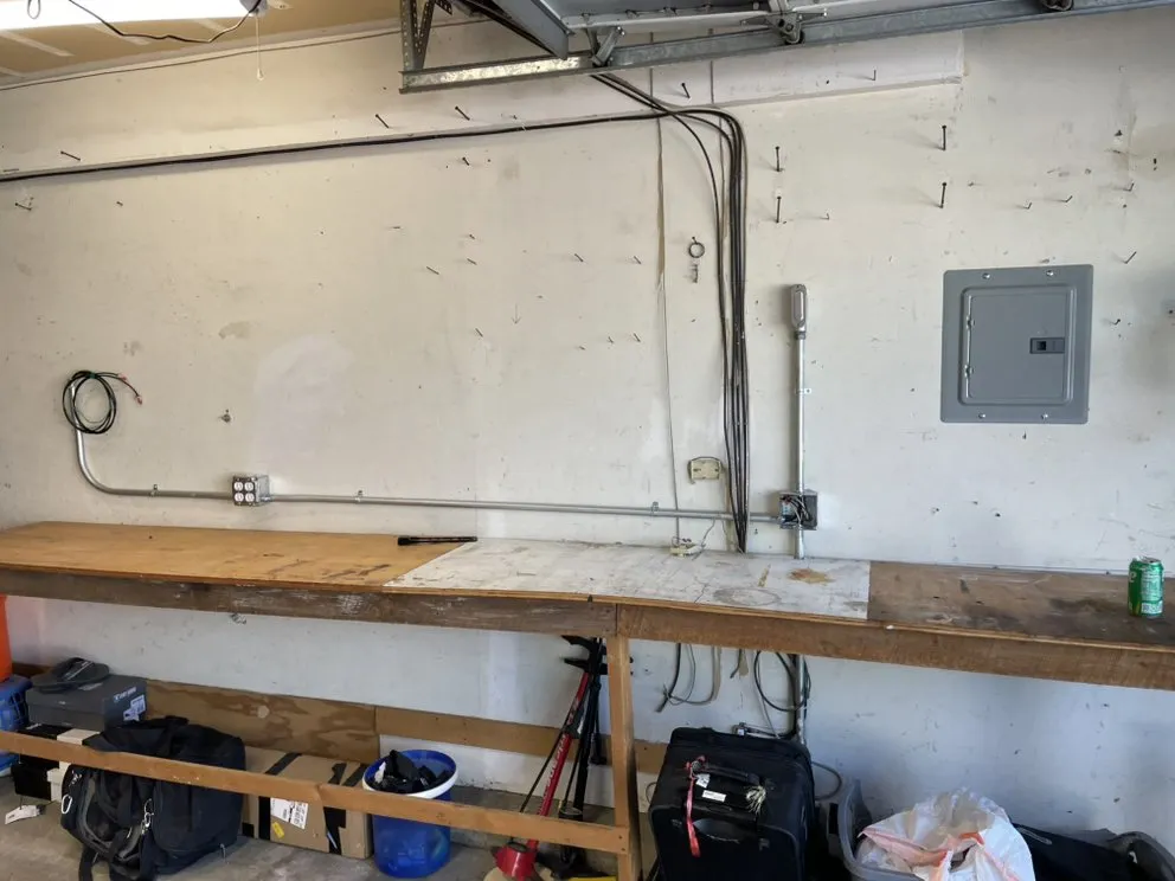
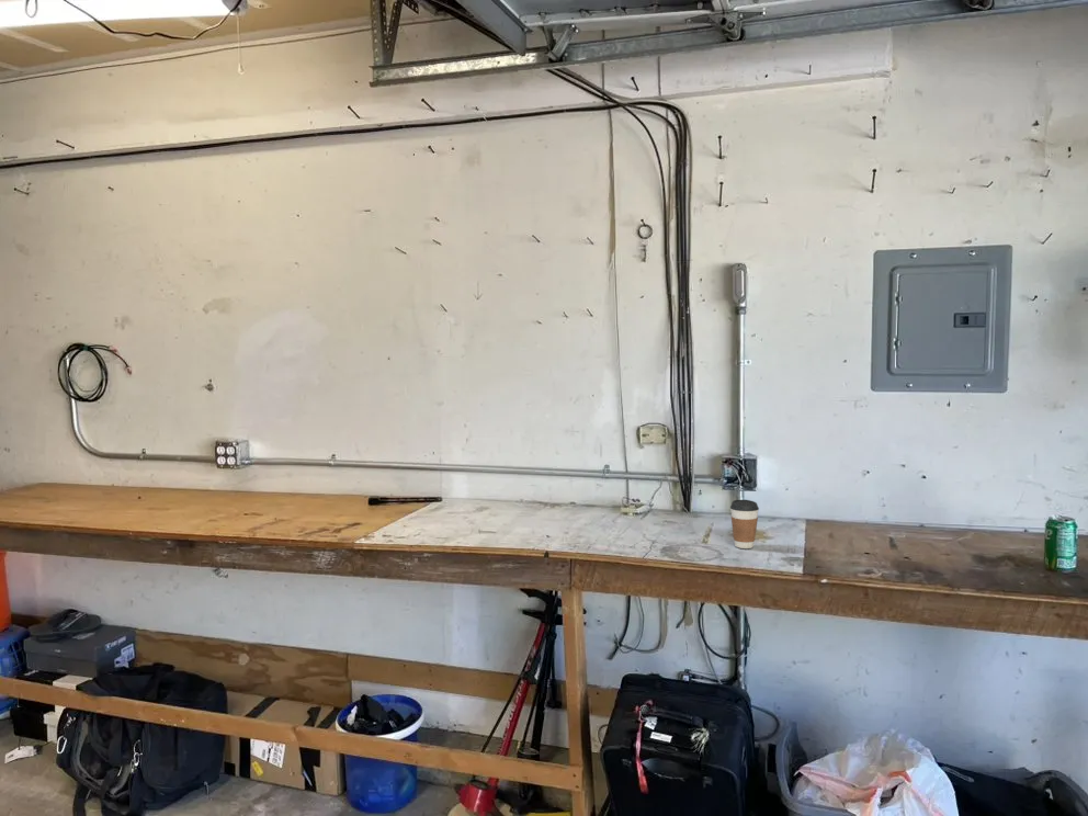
+ coffee cup [729,499,760,549]
